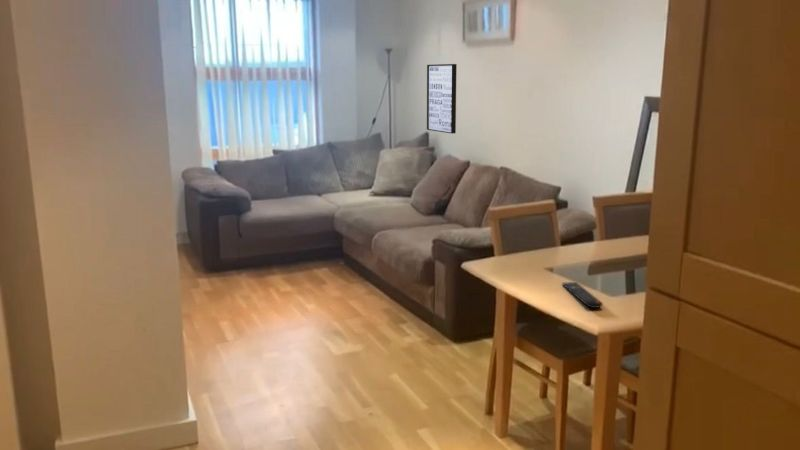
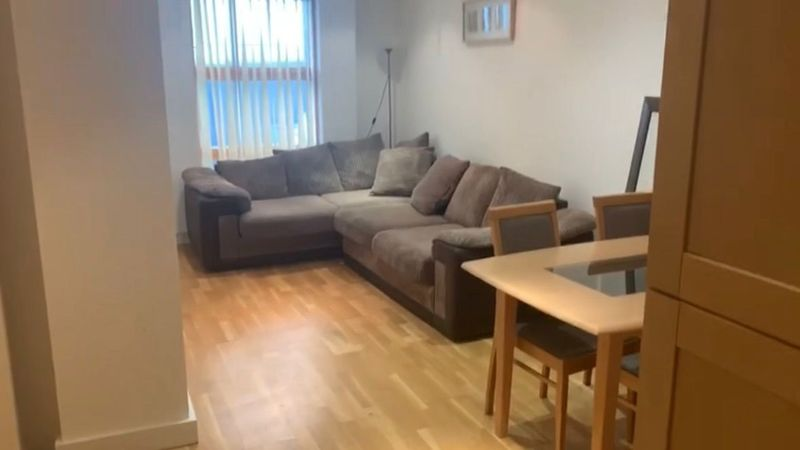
- wall art [426,63,458,134]
- remote control [561,281,604,309]
